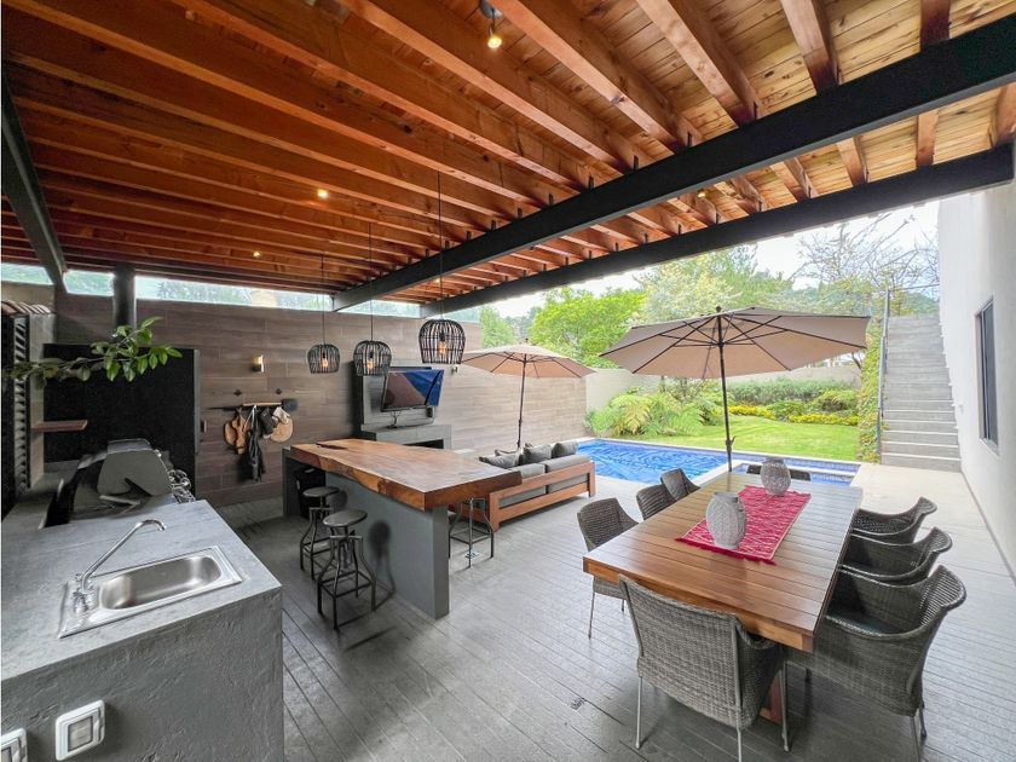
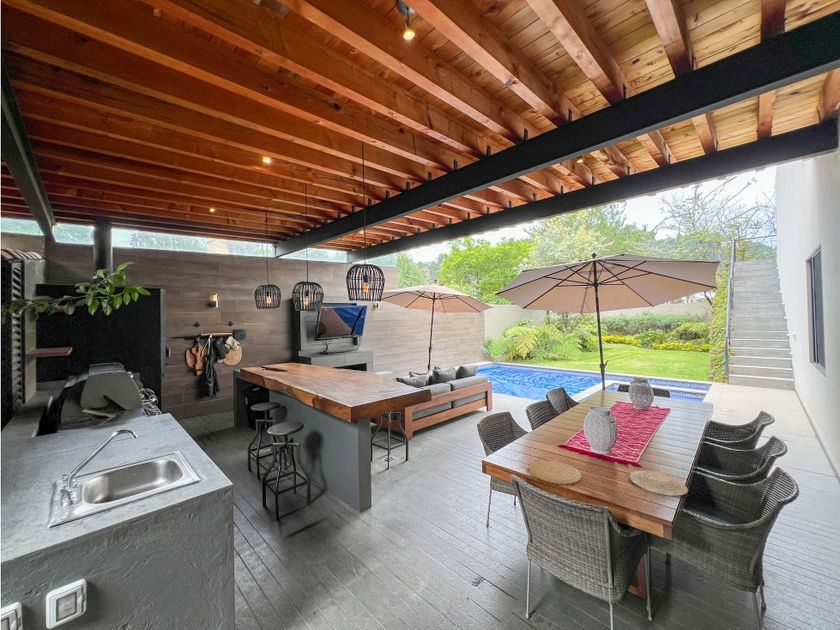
+ plate [628,469,689,497]
+ plate [528,460,582,485]
